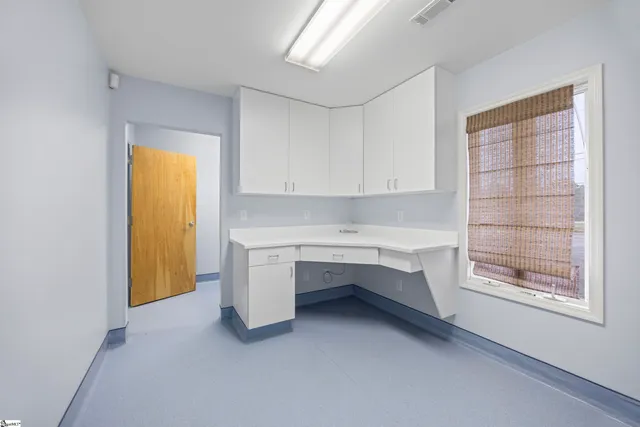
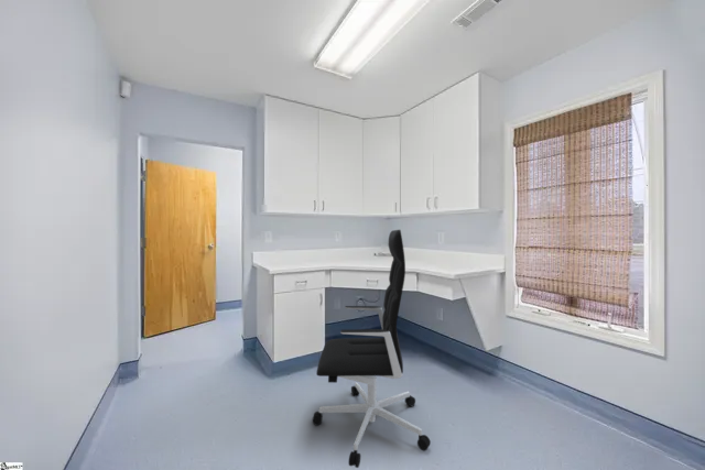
+ office chair [311,229,432,469]
